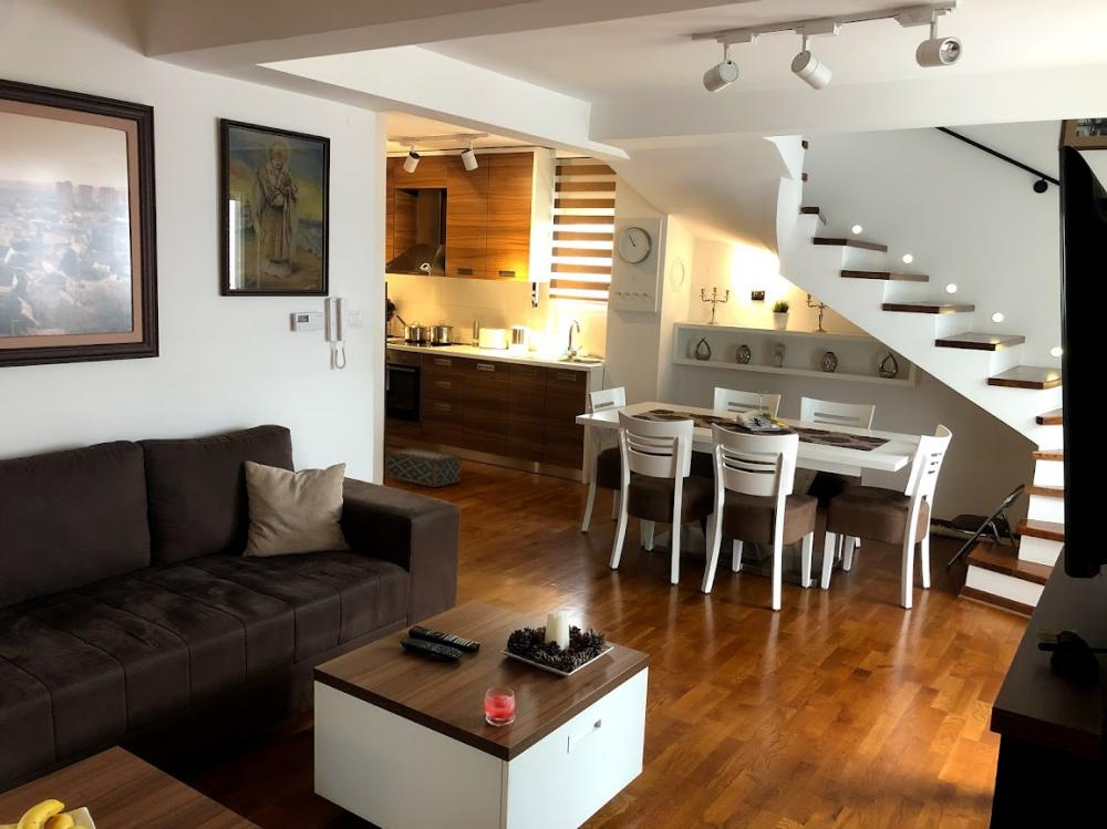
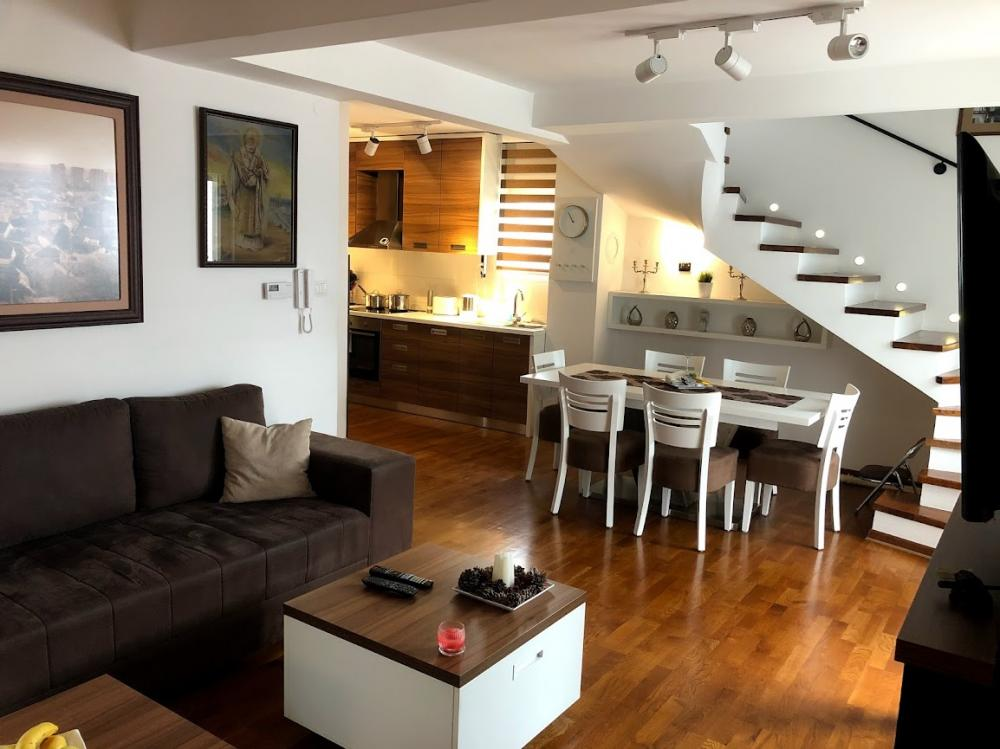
- woven basket [385,446,463,488]
